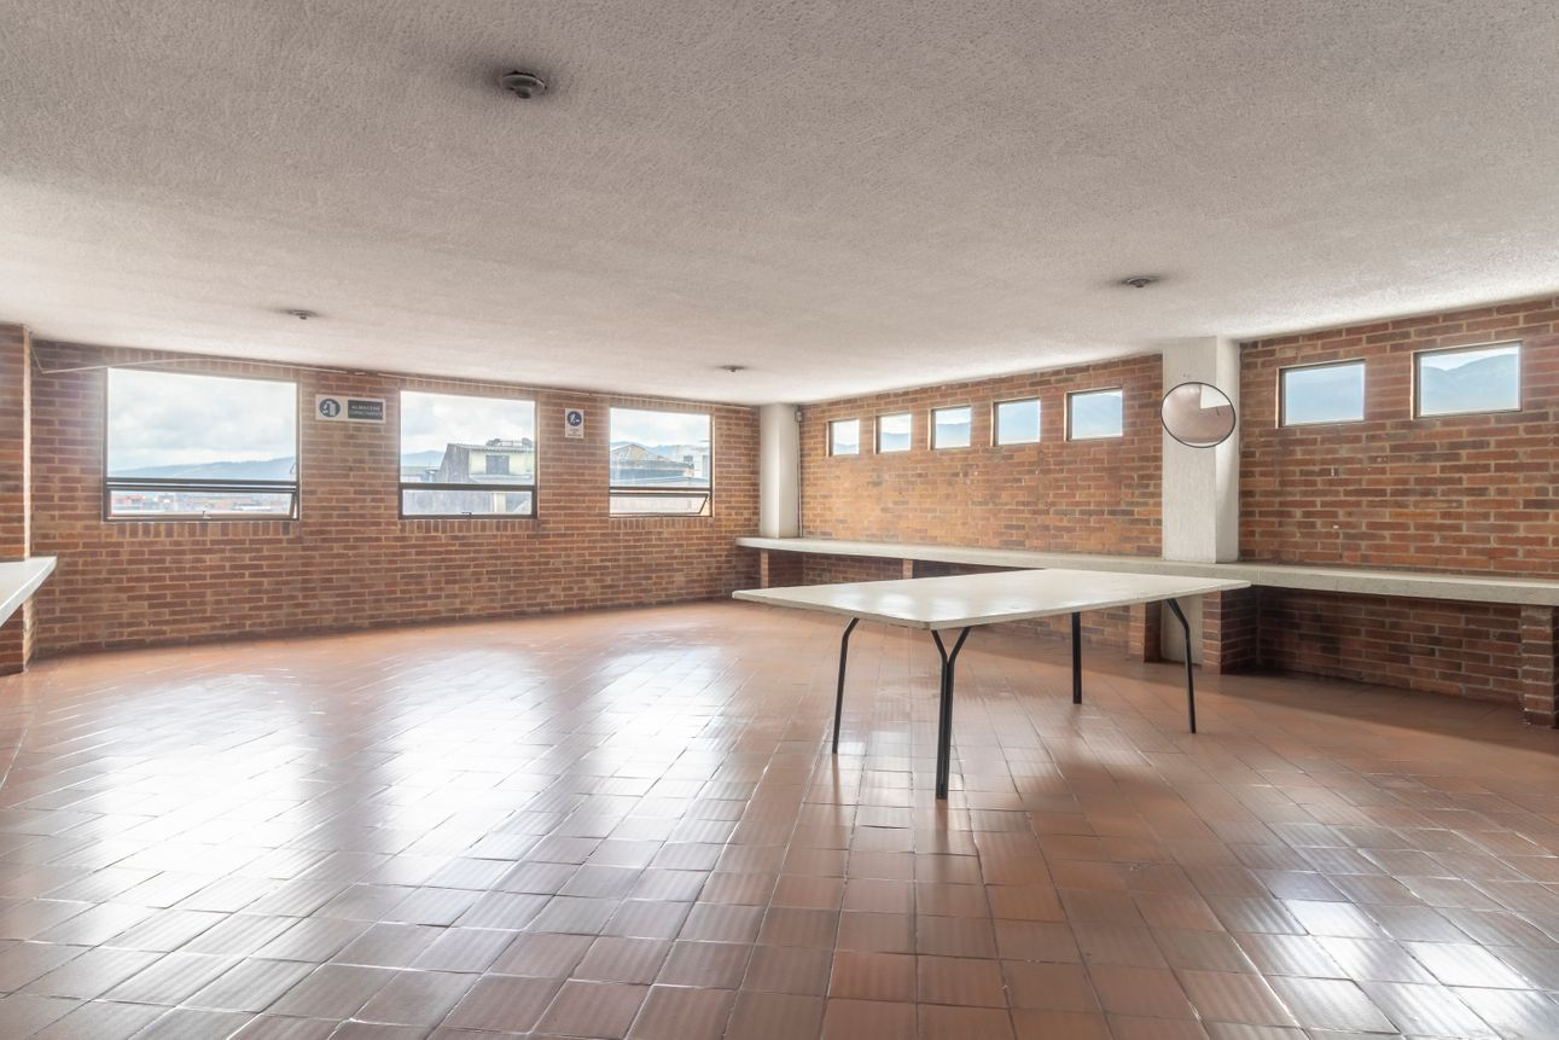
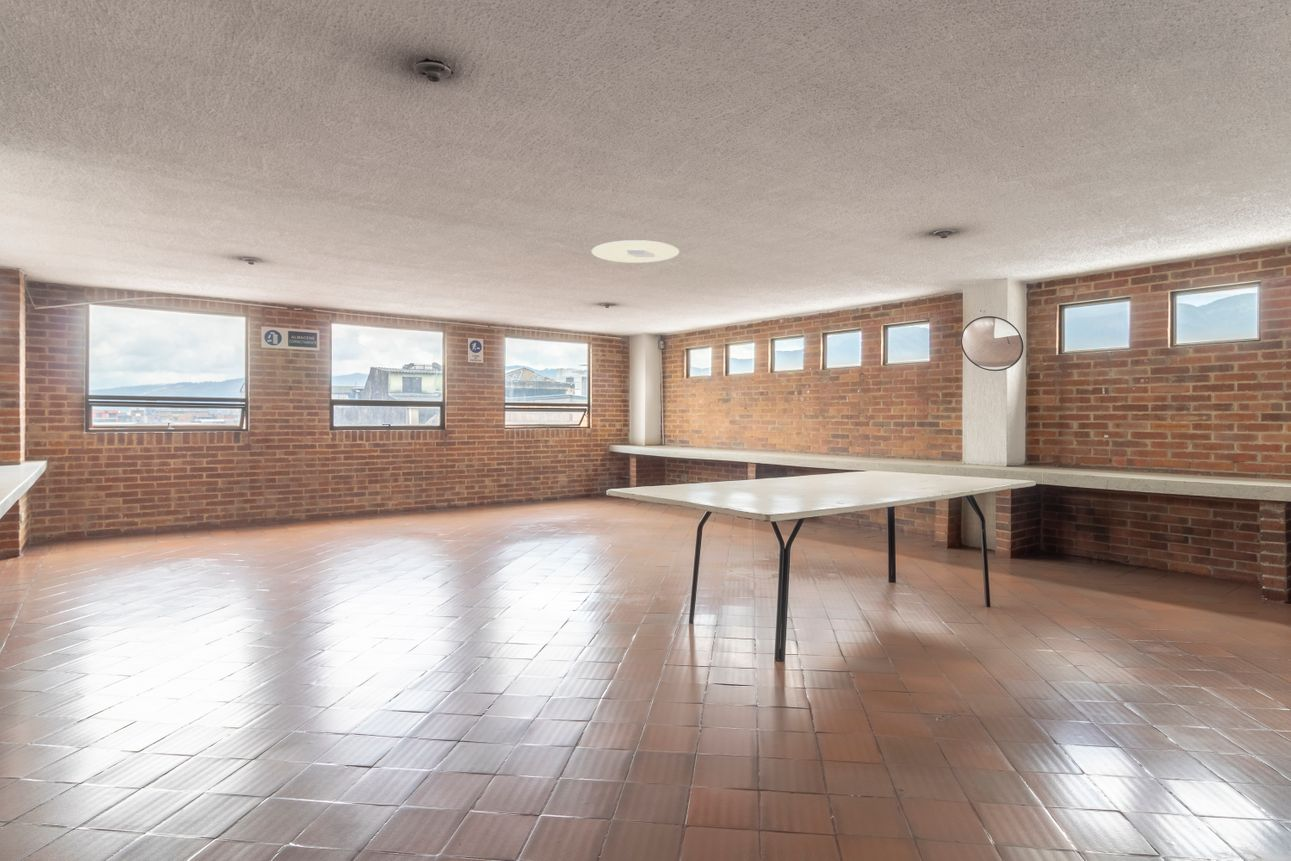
+ ceiling light [591,239,680,264]
